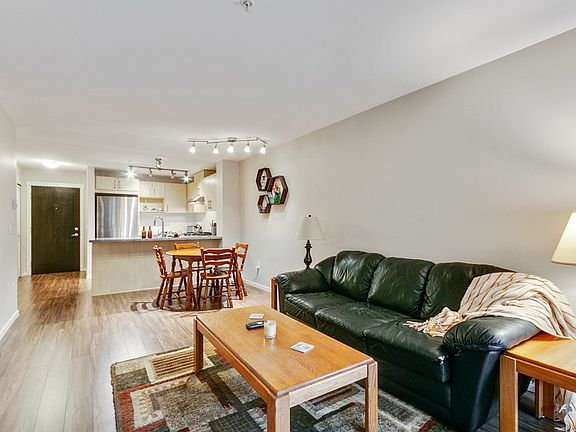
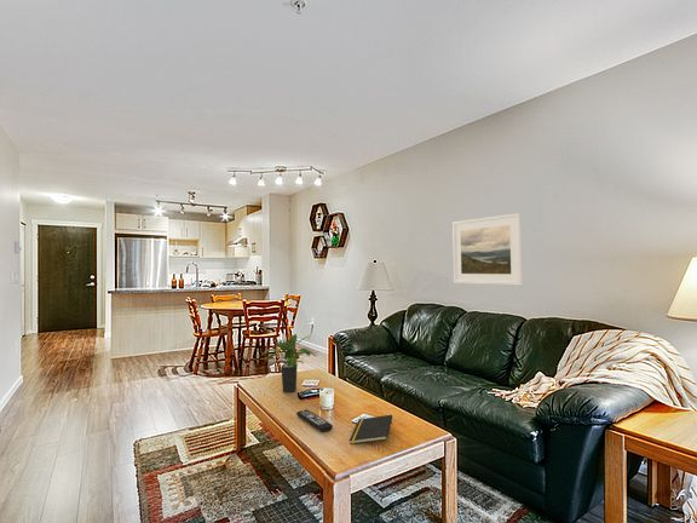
+ potted plant [260,332,317,393]
+ notepad [348,414,393,446]
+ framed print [451,212,524,287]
+ remote control [295,408,334,433]
